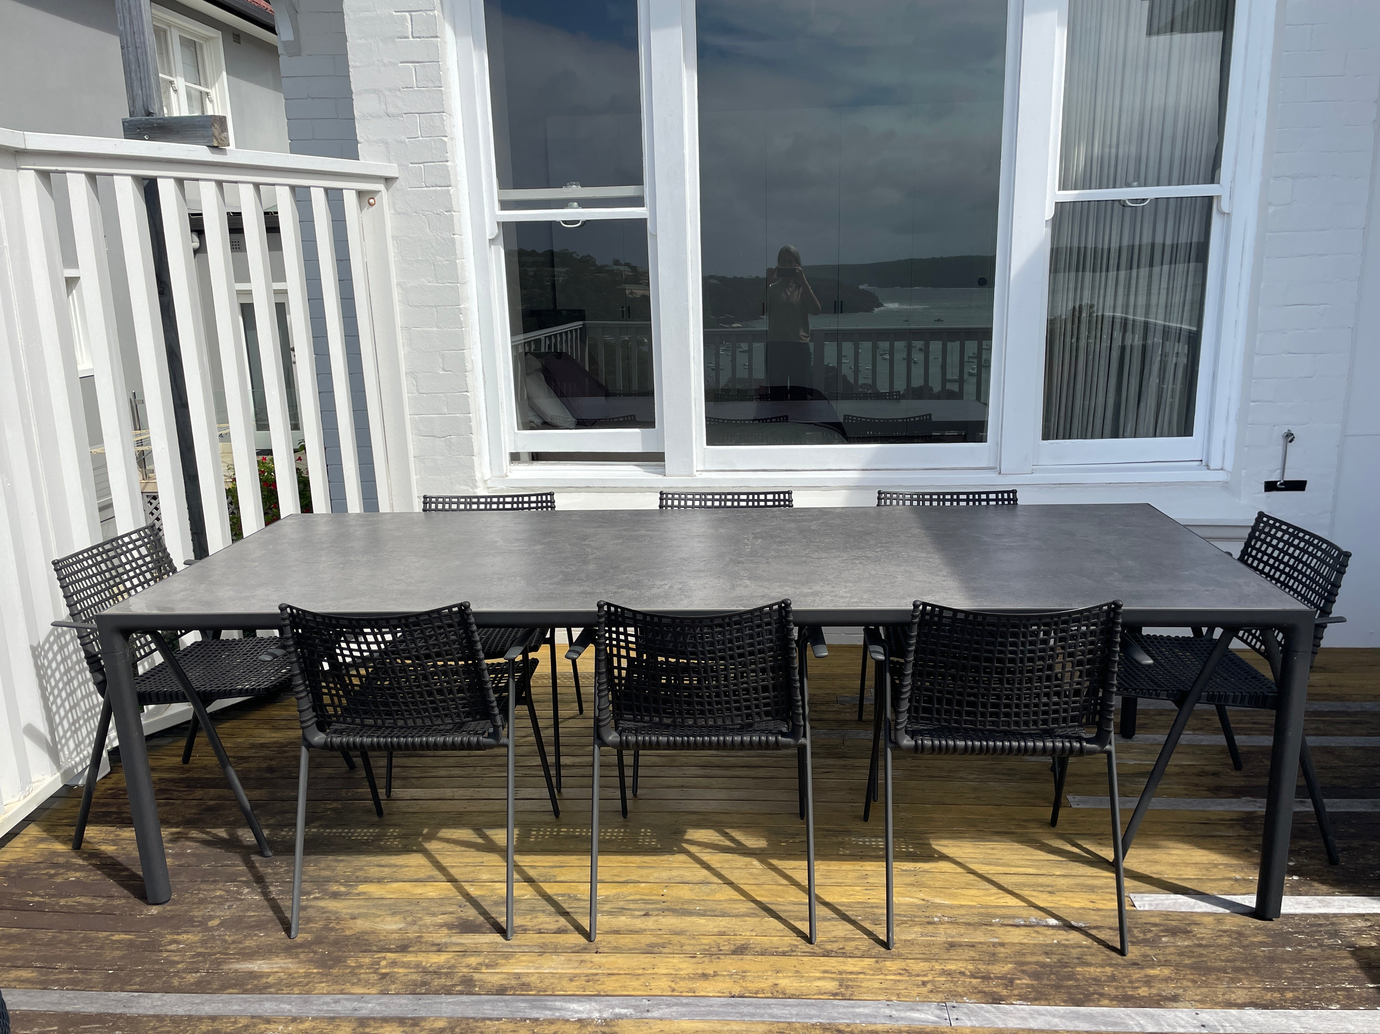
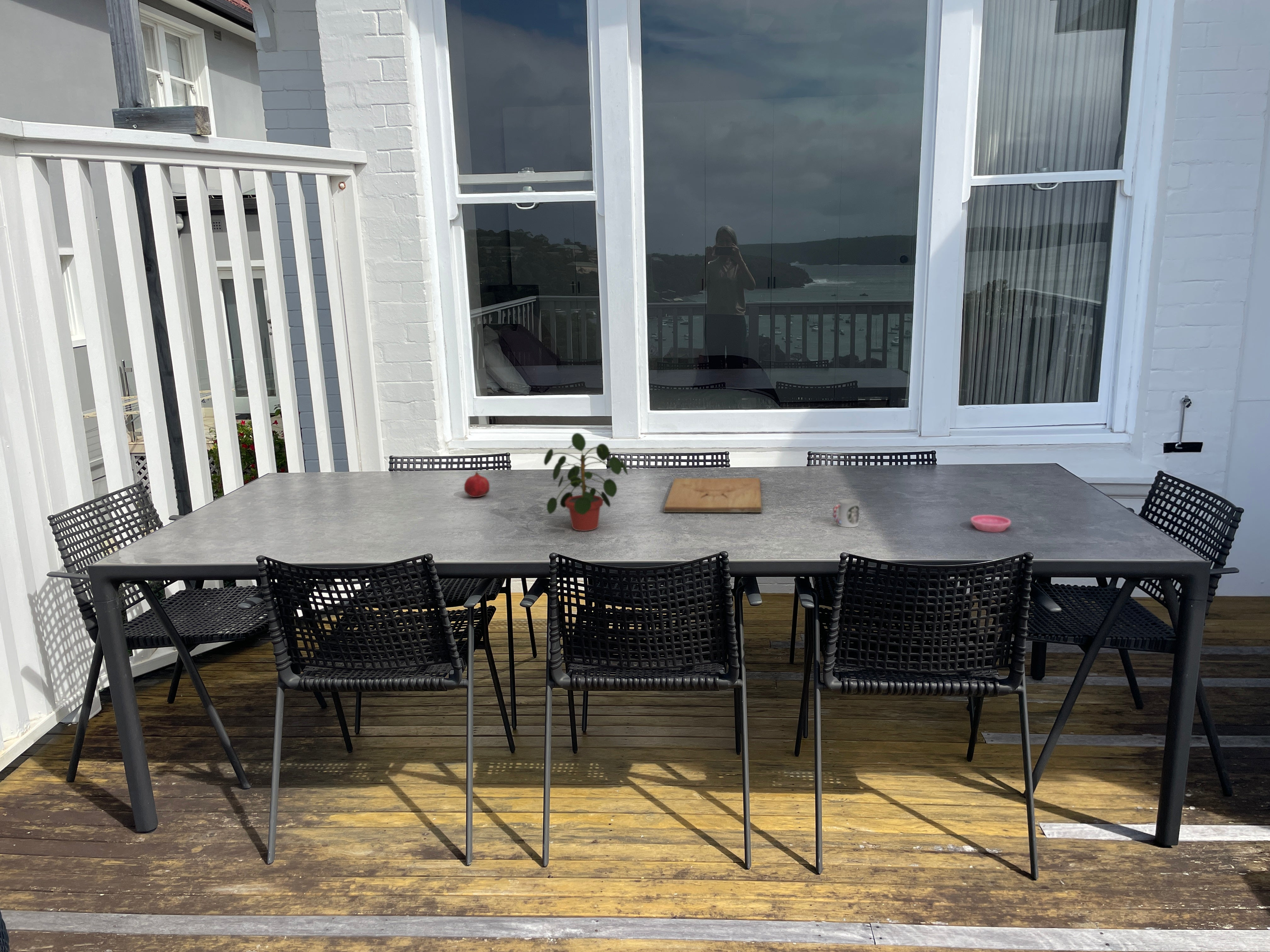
+ cutting board [663,478,762,513]
+ fruit [464,471,490,497]
+ cup [832,499,860,528]
+ potted plant [544,433,628,531]
+ saucer [970,514,1011,532]
